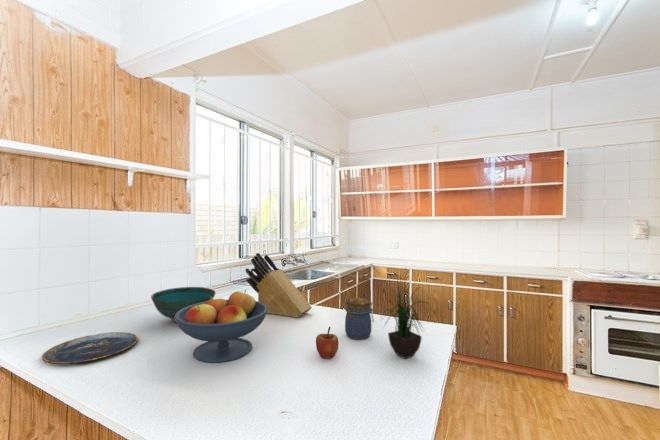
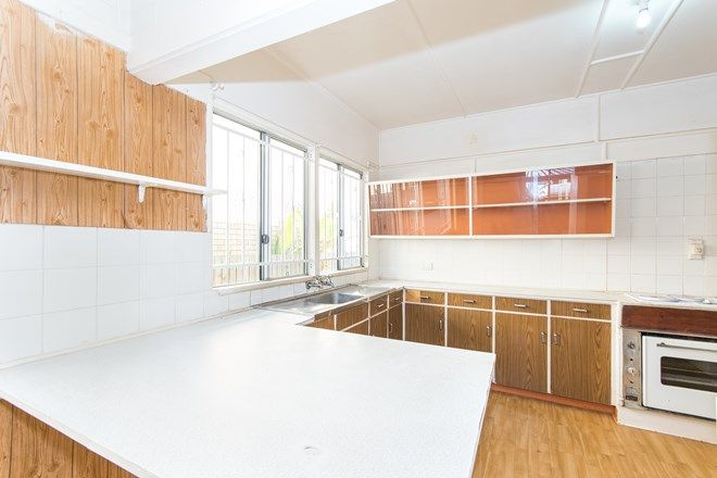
- potted plant [379,268,430,360]
- plate [41,331,139,365]
- jar [344,297,375,341]
- apple [315,326,340,359]
- fruit bowl [175,289,268,364]
- bowl [150,286,217,324]
- knife block [244,252,313,318]
